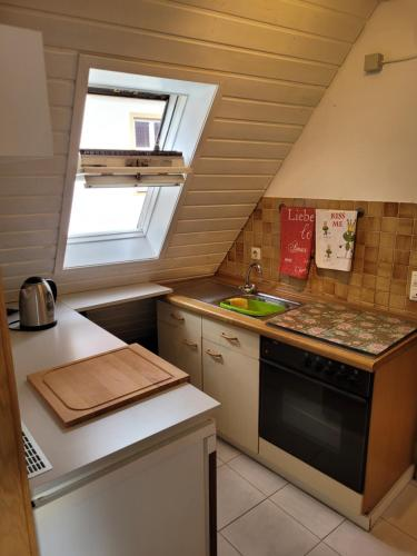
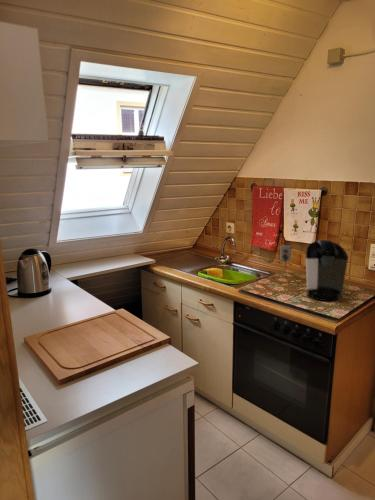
+ coffee maker [279,239,349,302]
